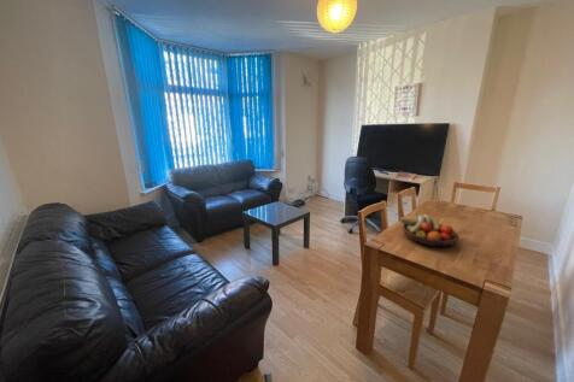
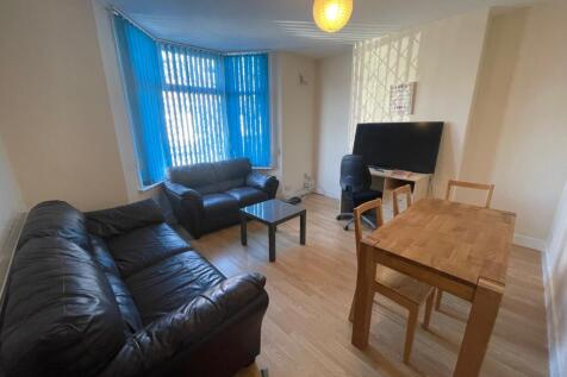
- fruit bowl [398,212,459,247]
